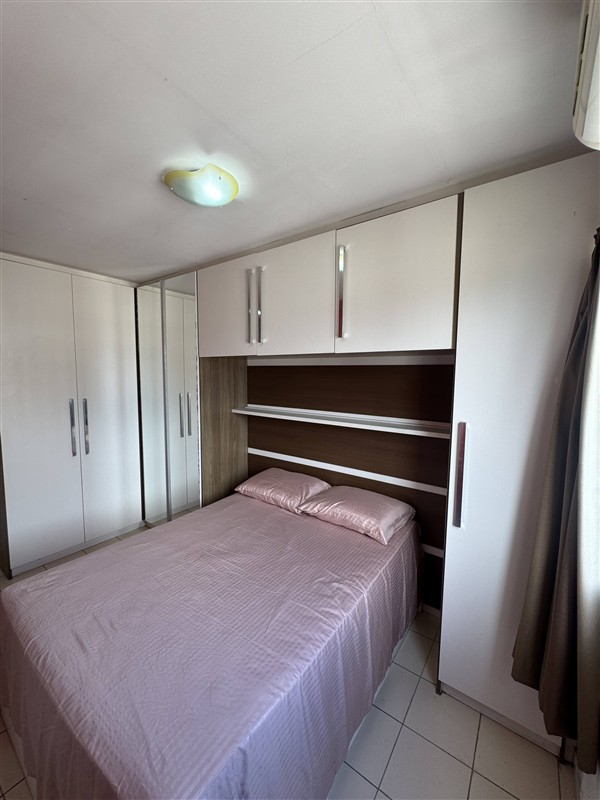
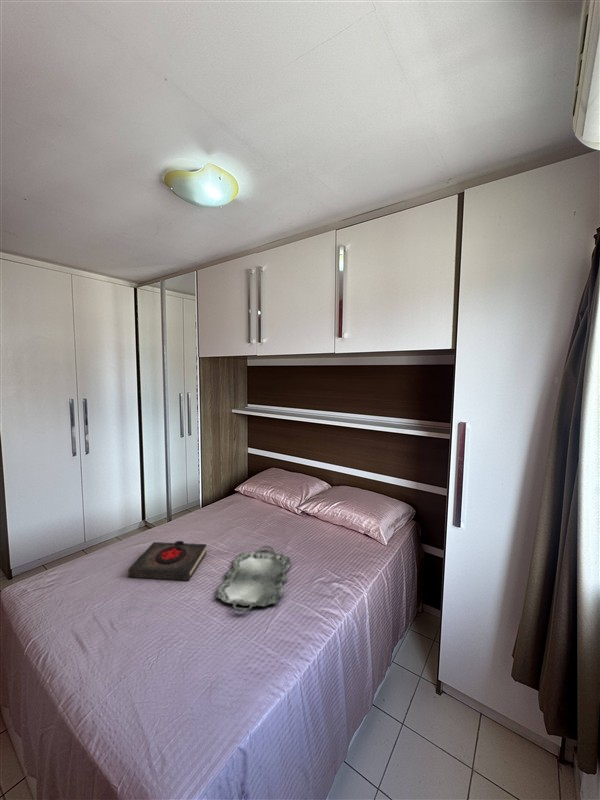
+ book [127,540,208,582]
+ serving tray [215,545,292,613]
